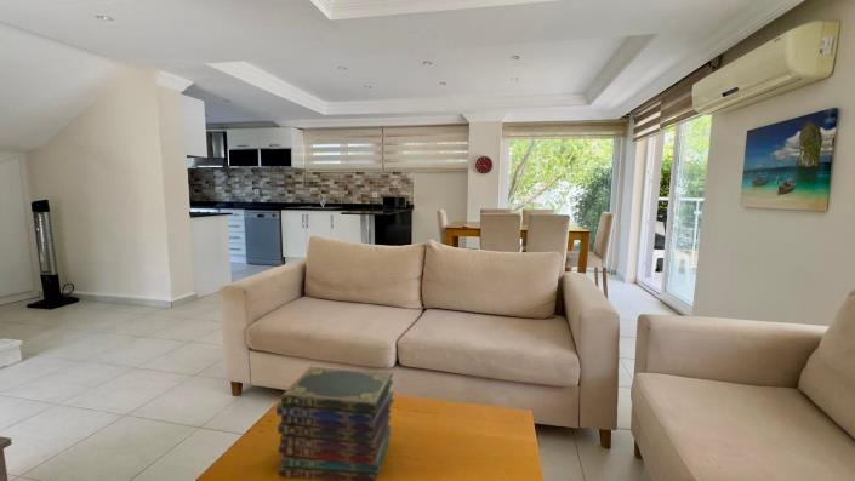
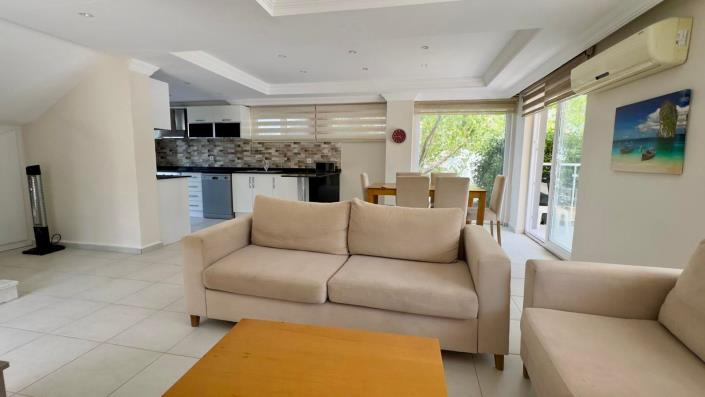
- book stack [275,366,395,481]
